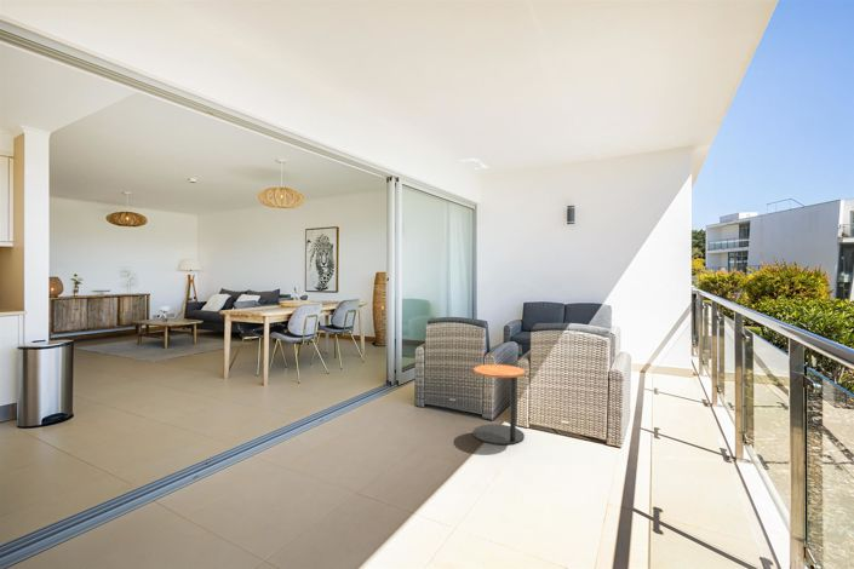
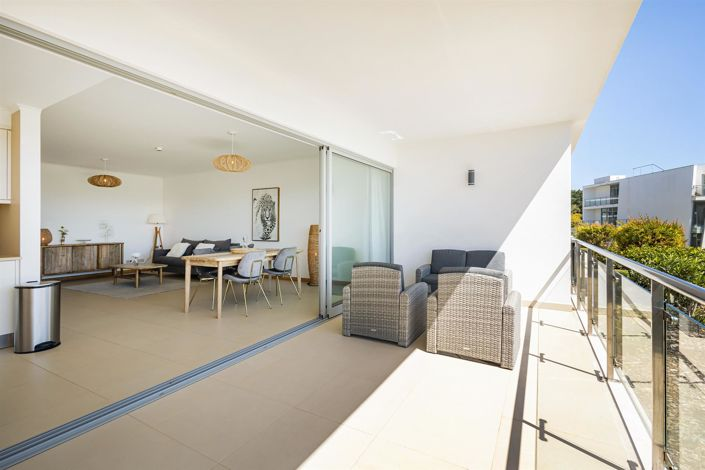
- side table [472,363,526,446]
